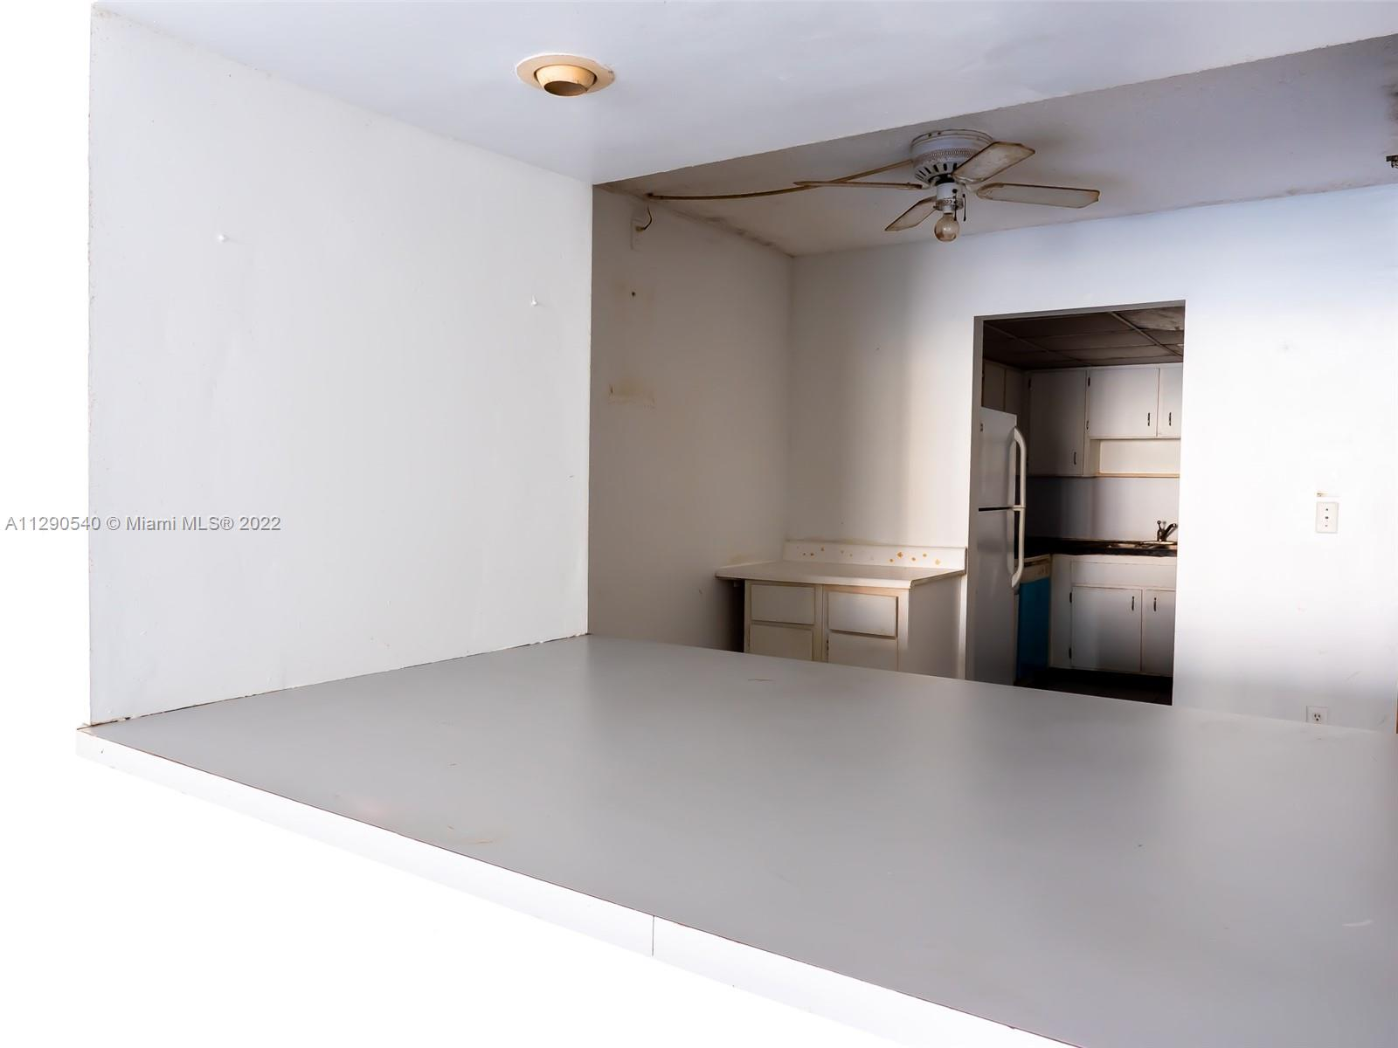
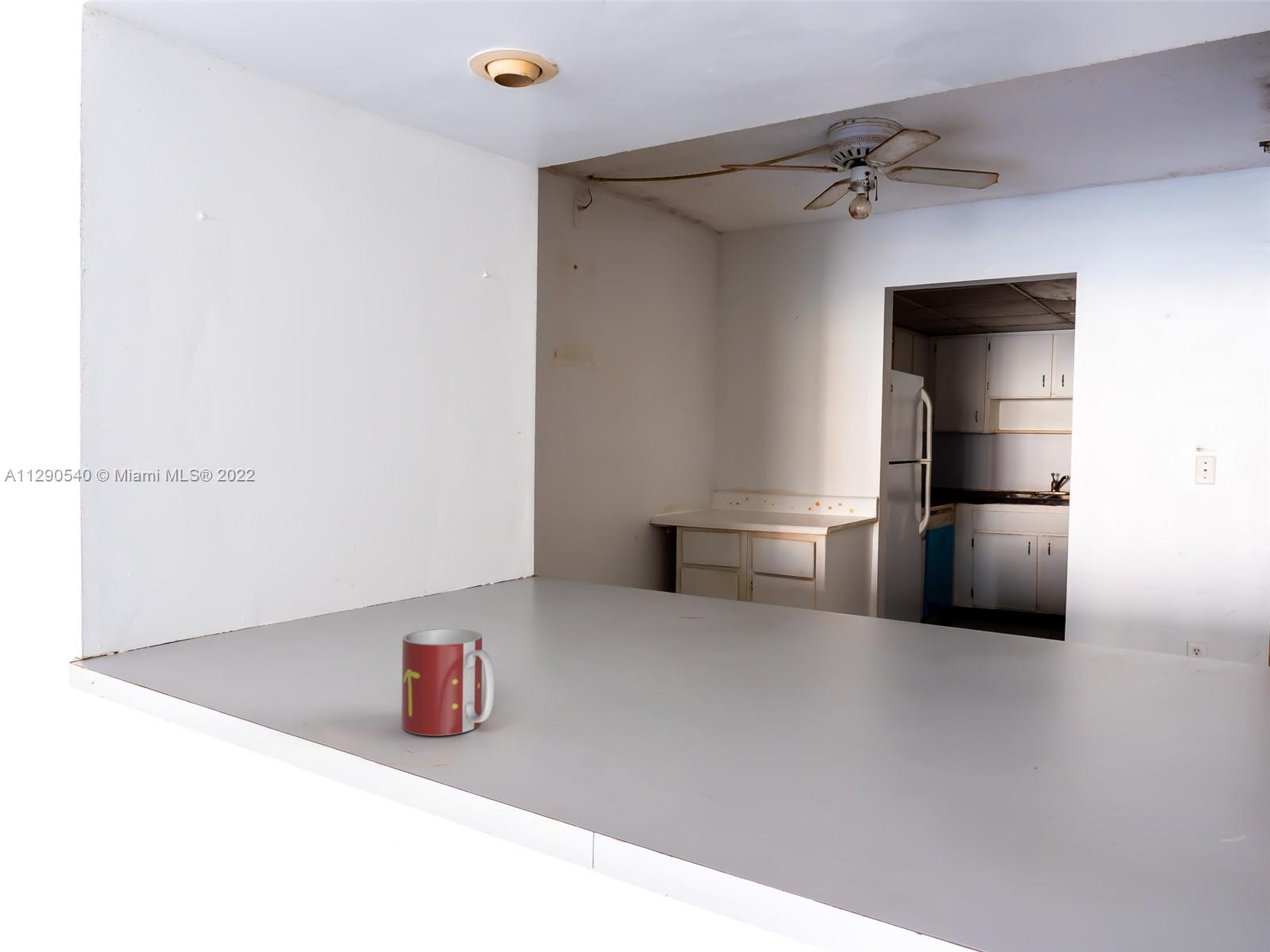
+ mug [401,628,495,736]
